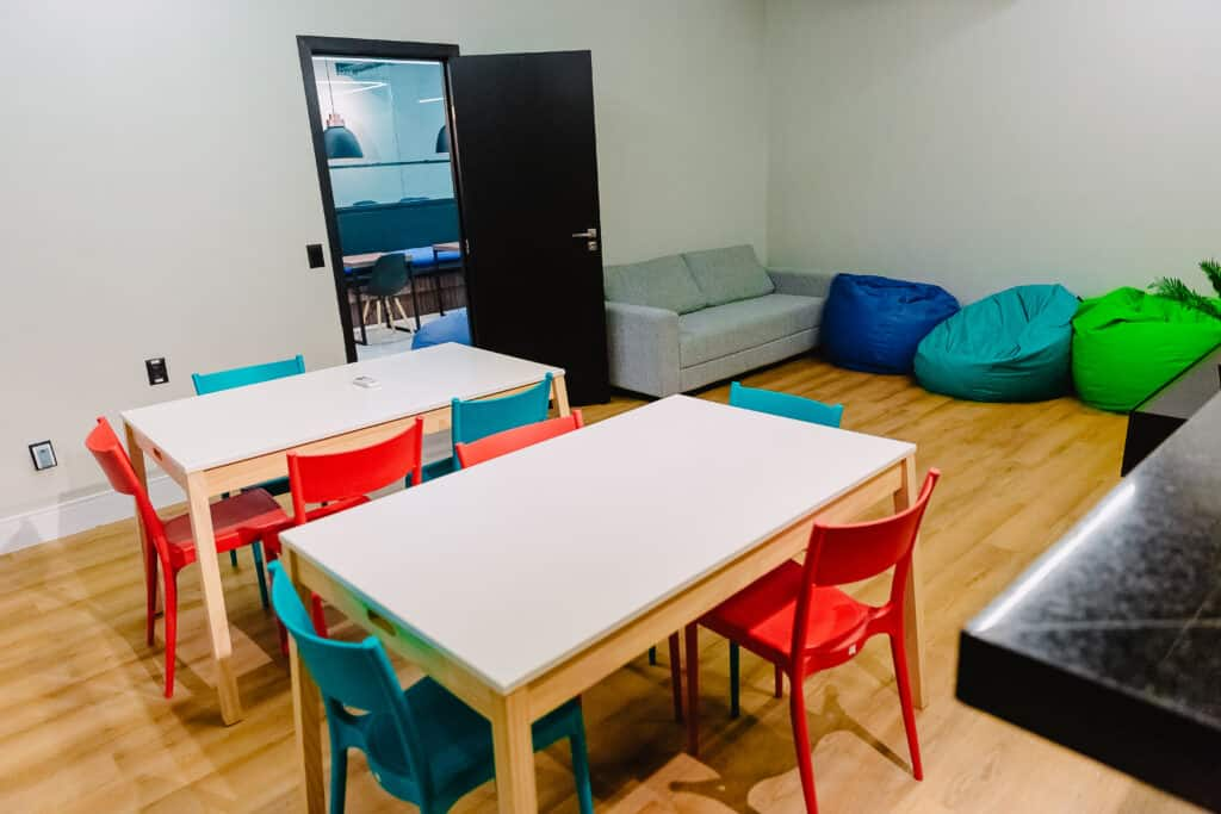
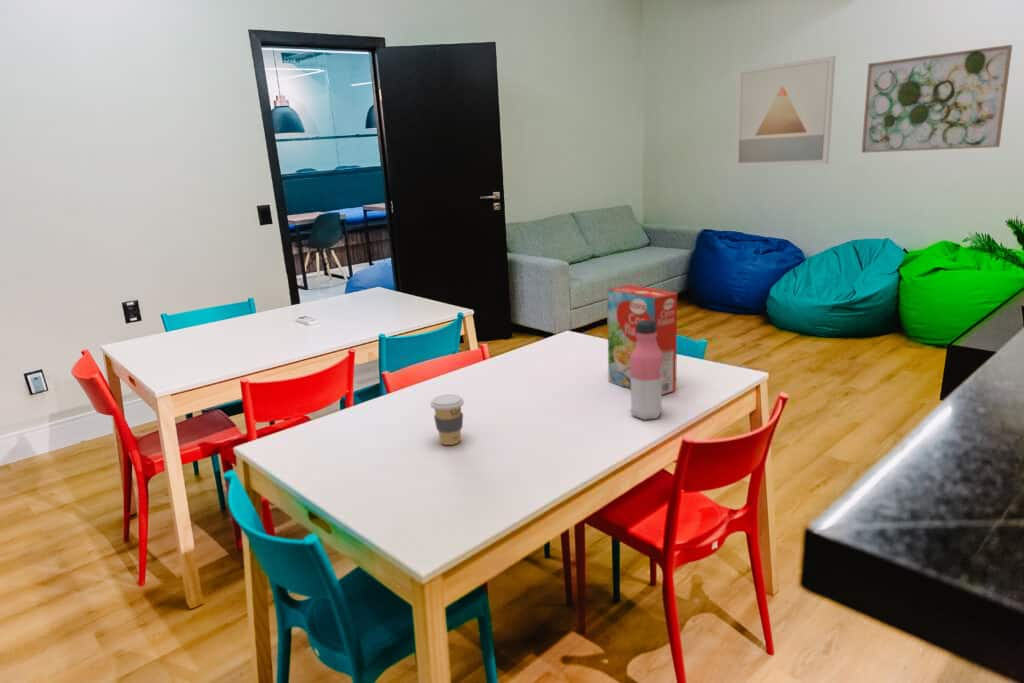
+ coffee cup [429,393,465,446]
+ wall art [861,44,1013,154]
+ water bottle [629,320,664,421]
+ cereal box [606,284,678,396]
+ wall art [734,55,837,168]
